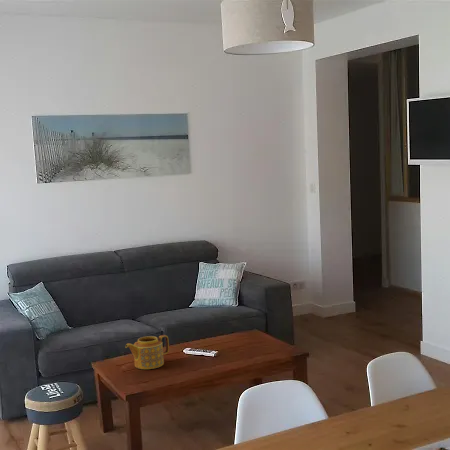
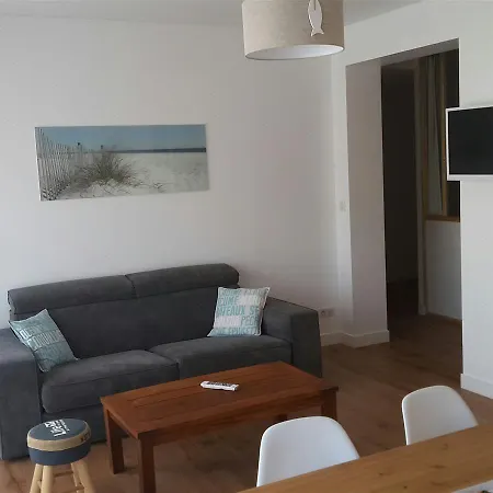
- teapot [125,334,170,370]
